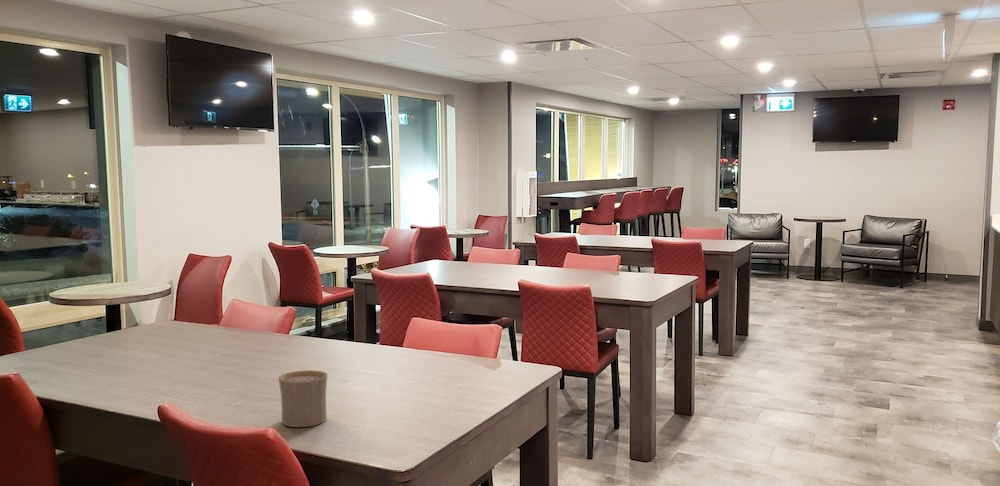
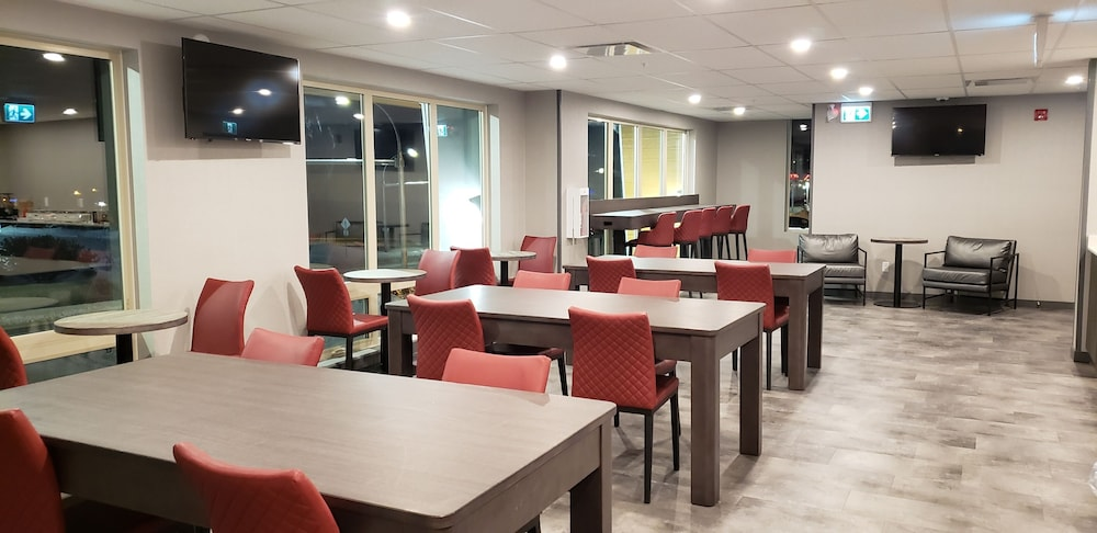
- cup [278,369,328,428]
